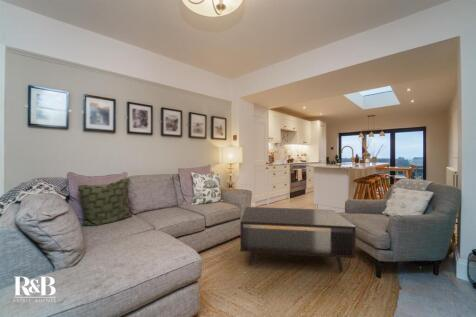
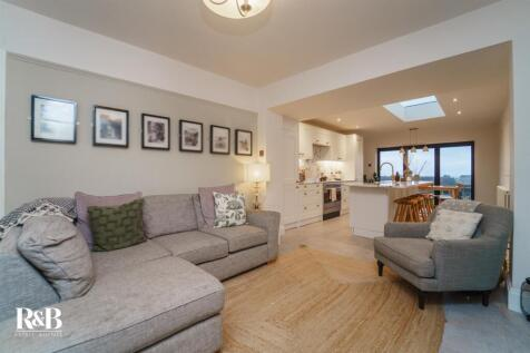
- coffee table [239,206,357,272]
